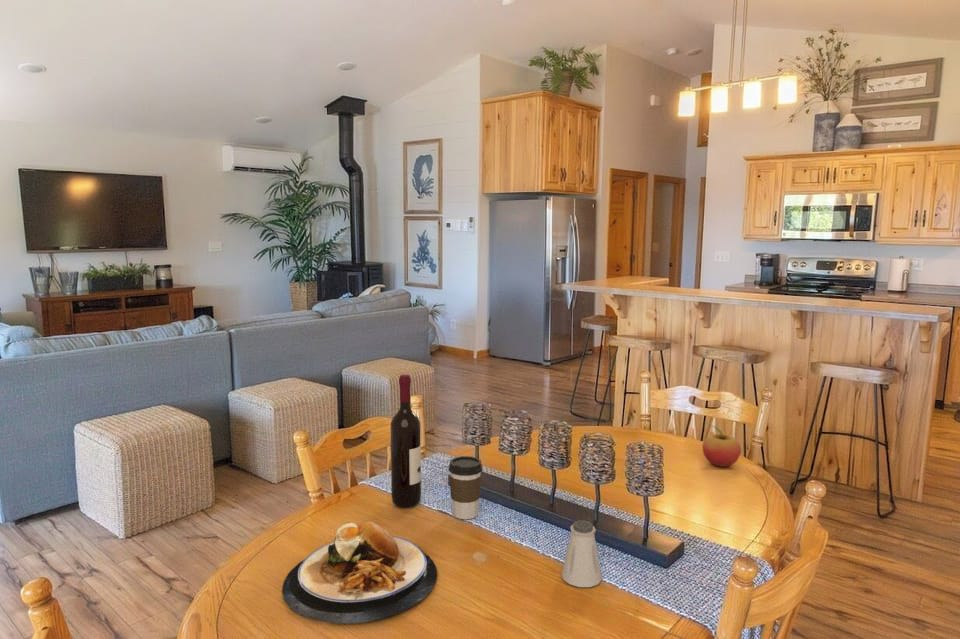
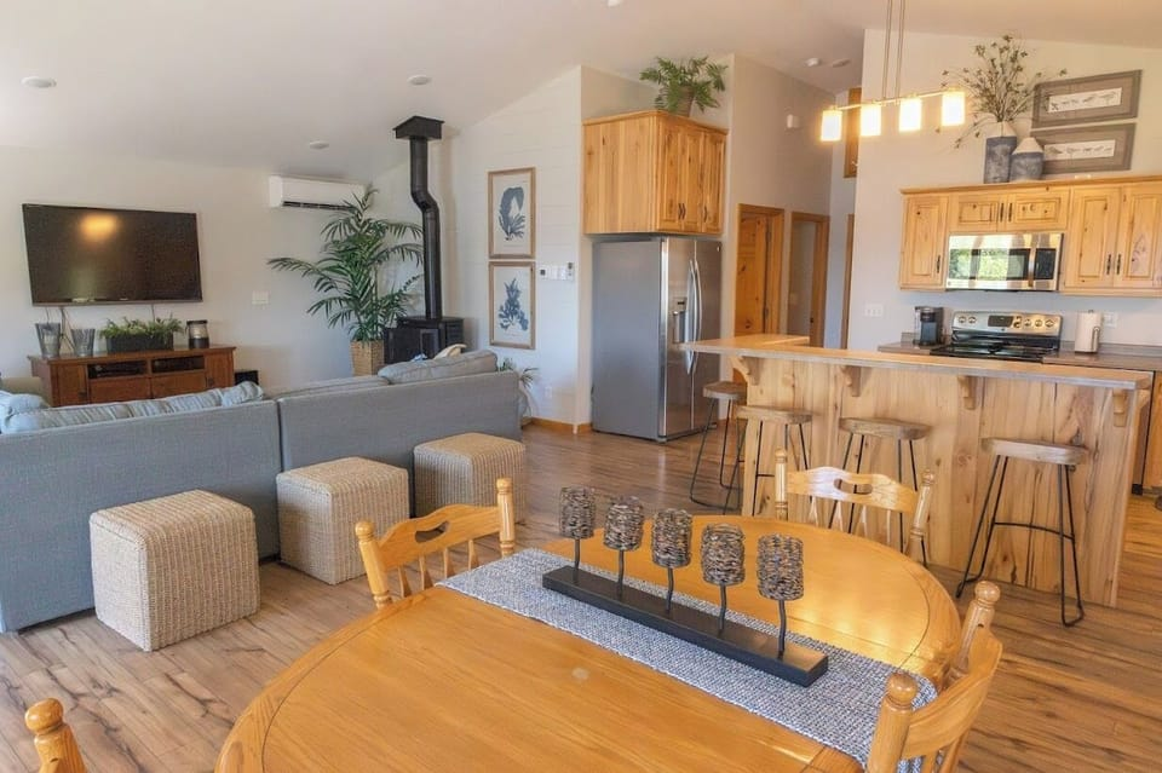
- fruit [701,424,742,468]
- wine bottle [389,374,422,509]
- plate [281,520,438,625]
- saltshaker [560,519,603,588]
- coffee cup [447,455,483,520]
